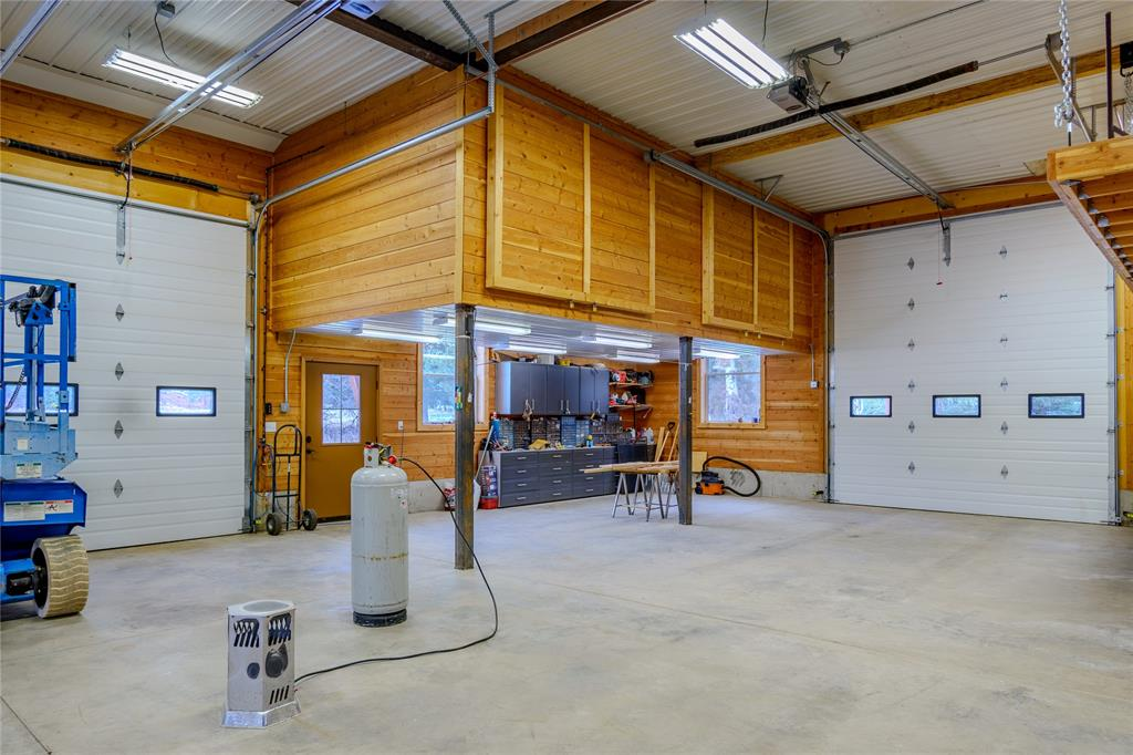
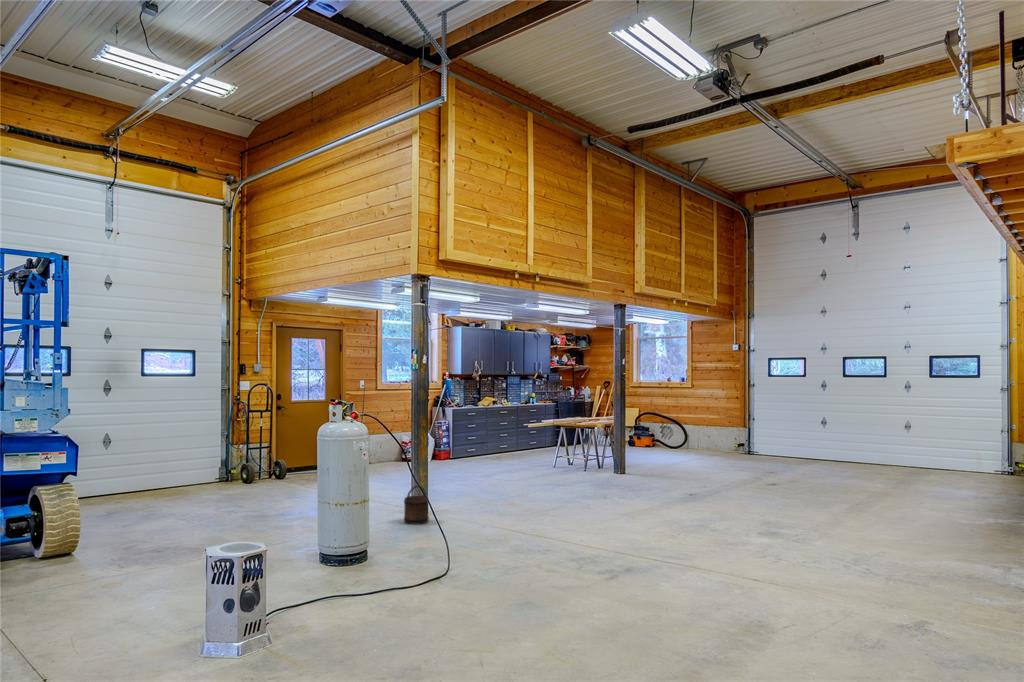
+ bucket [403,484,430,526]
